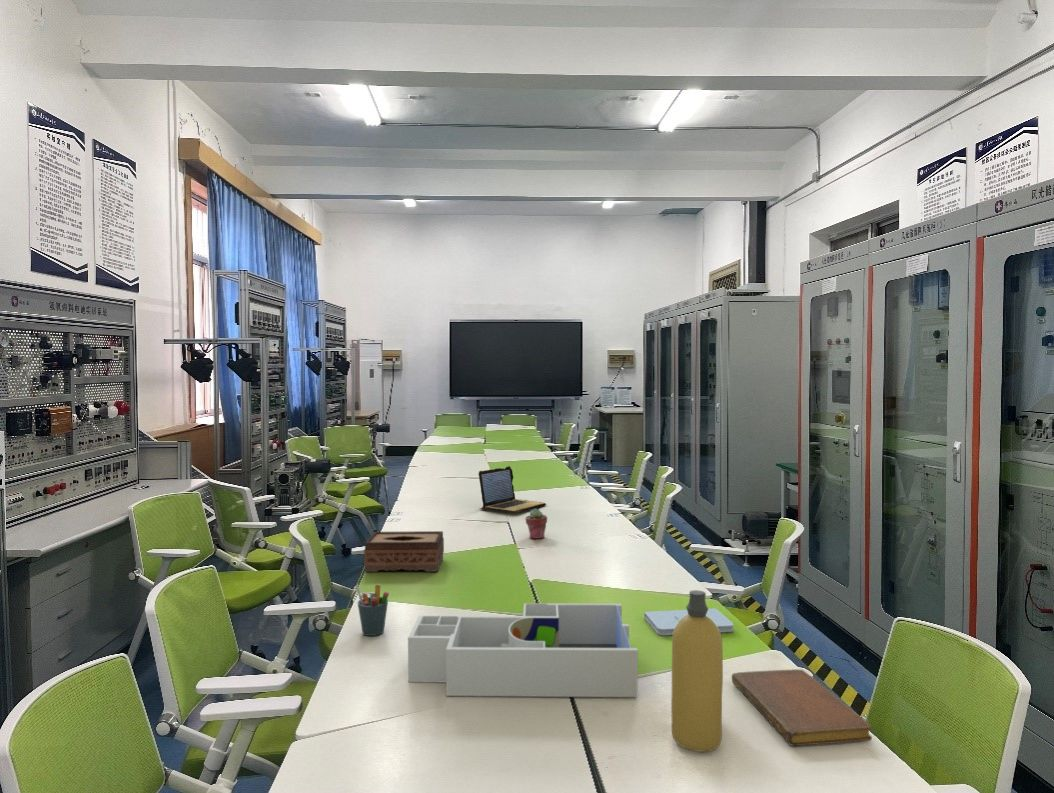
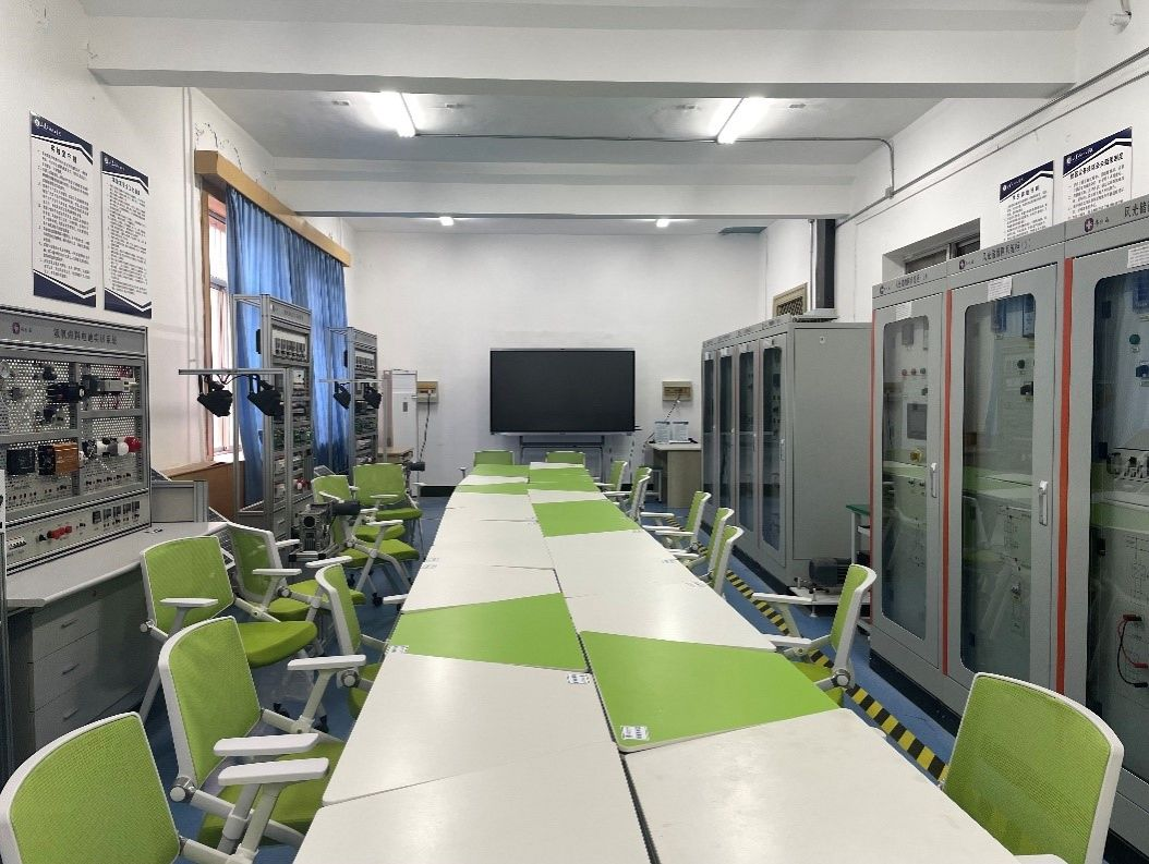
- laptop [478,465,548,513]
- notebook [731,668,873,747]
- tissue box [363,530,445,573]
- bottle [670,589,724,752]
- potted succulent [524,508,548,540]
- desk organizer [407,602,639,698]
- notepad [643,607,734,636]
- pen holder [355,584,390,637]
